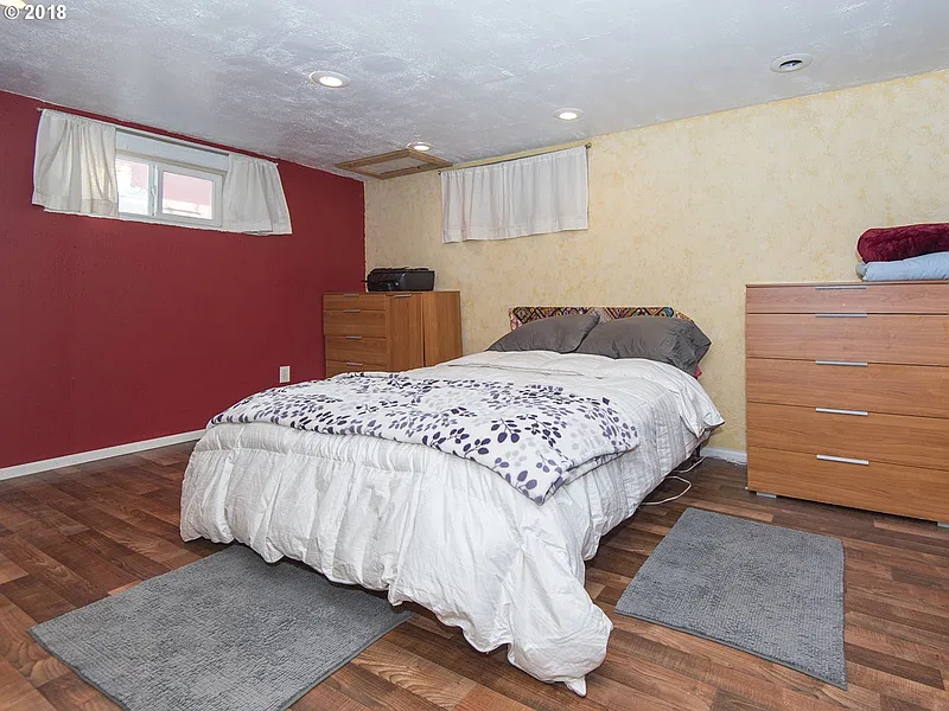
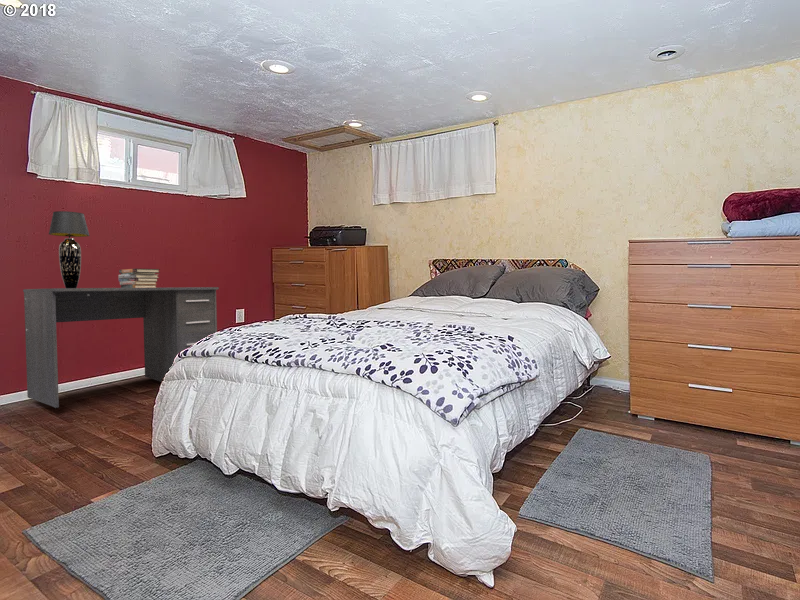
+ table lamp [48,210,90,288]
+ desk [22,286,220,409]
+ book stack [117,268,161,288]
